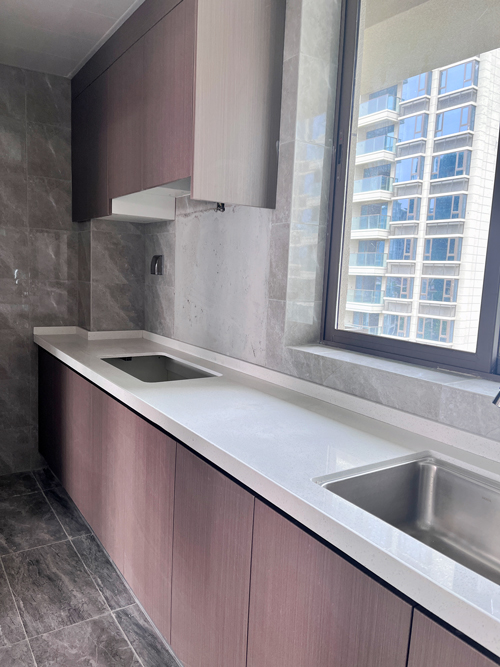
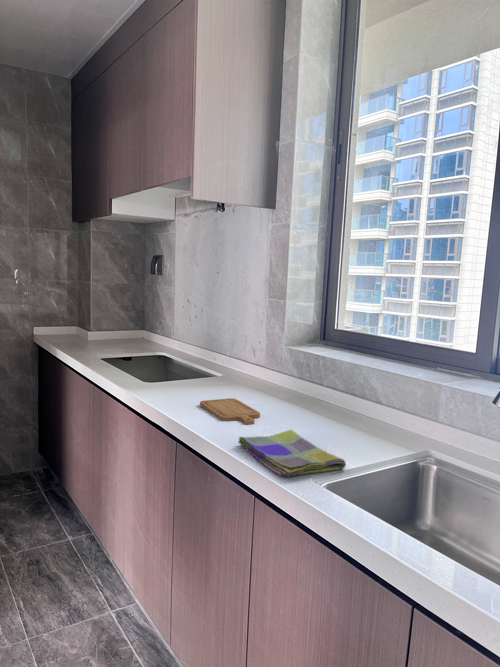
+ dish towel [237,429,347,478]
+ chopping board [199,397,261,425]
